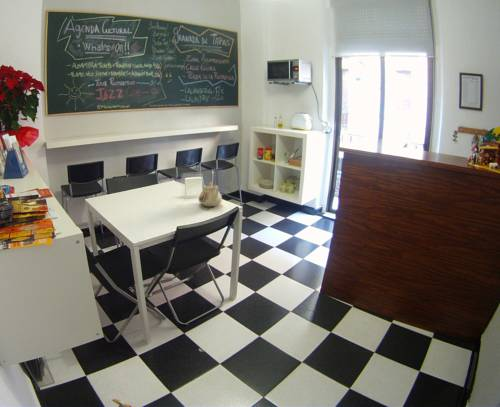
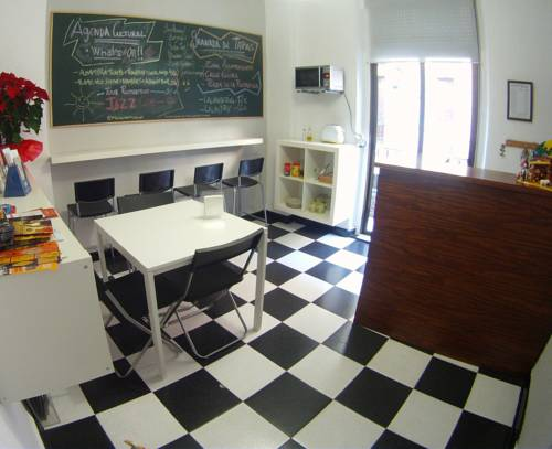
- teapot [198,181,223,207]
